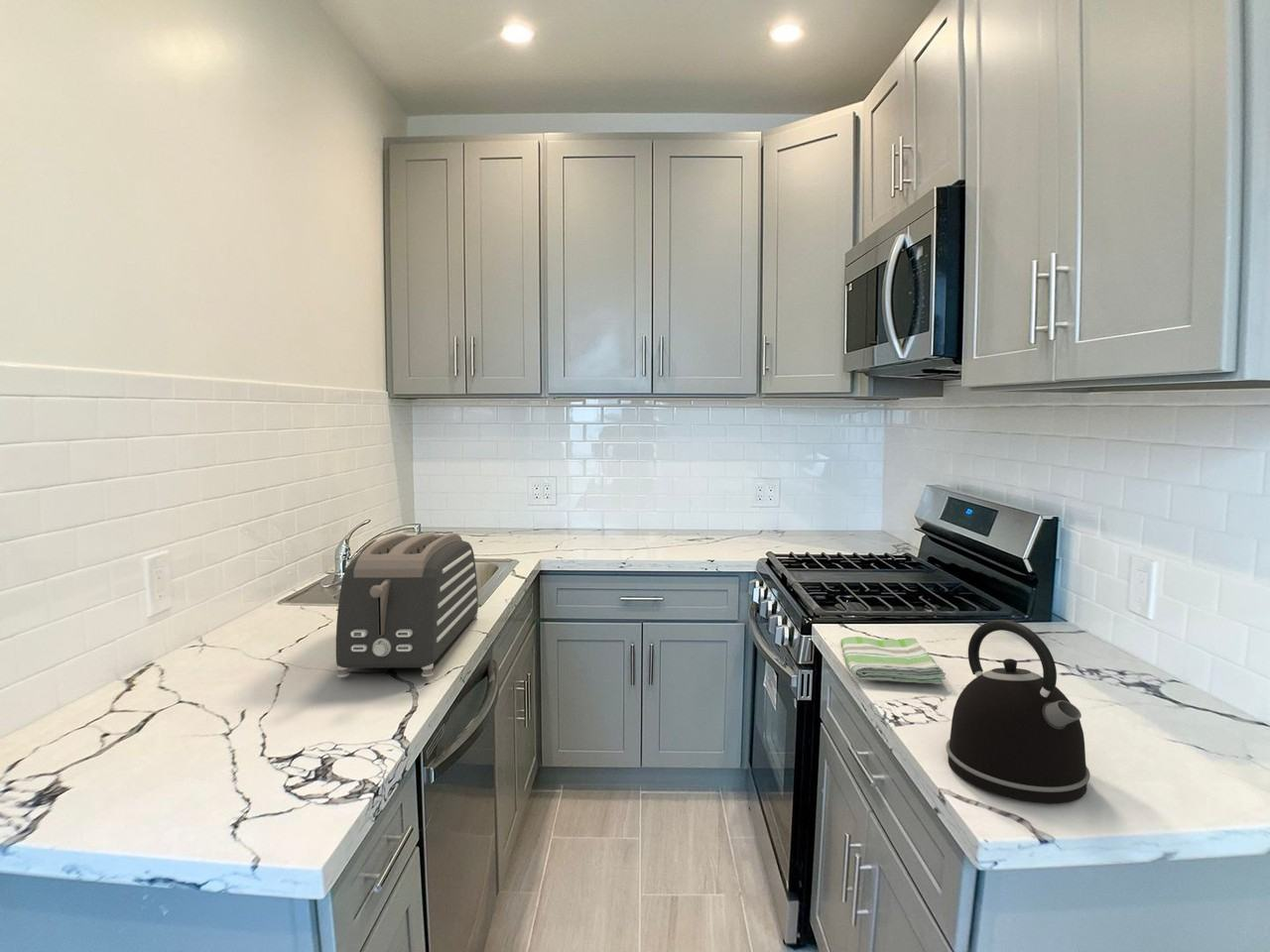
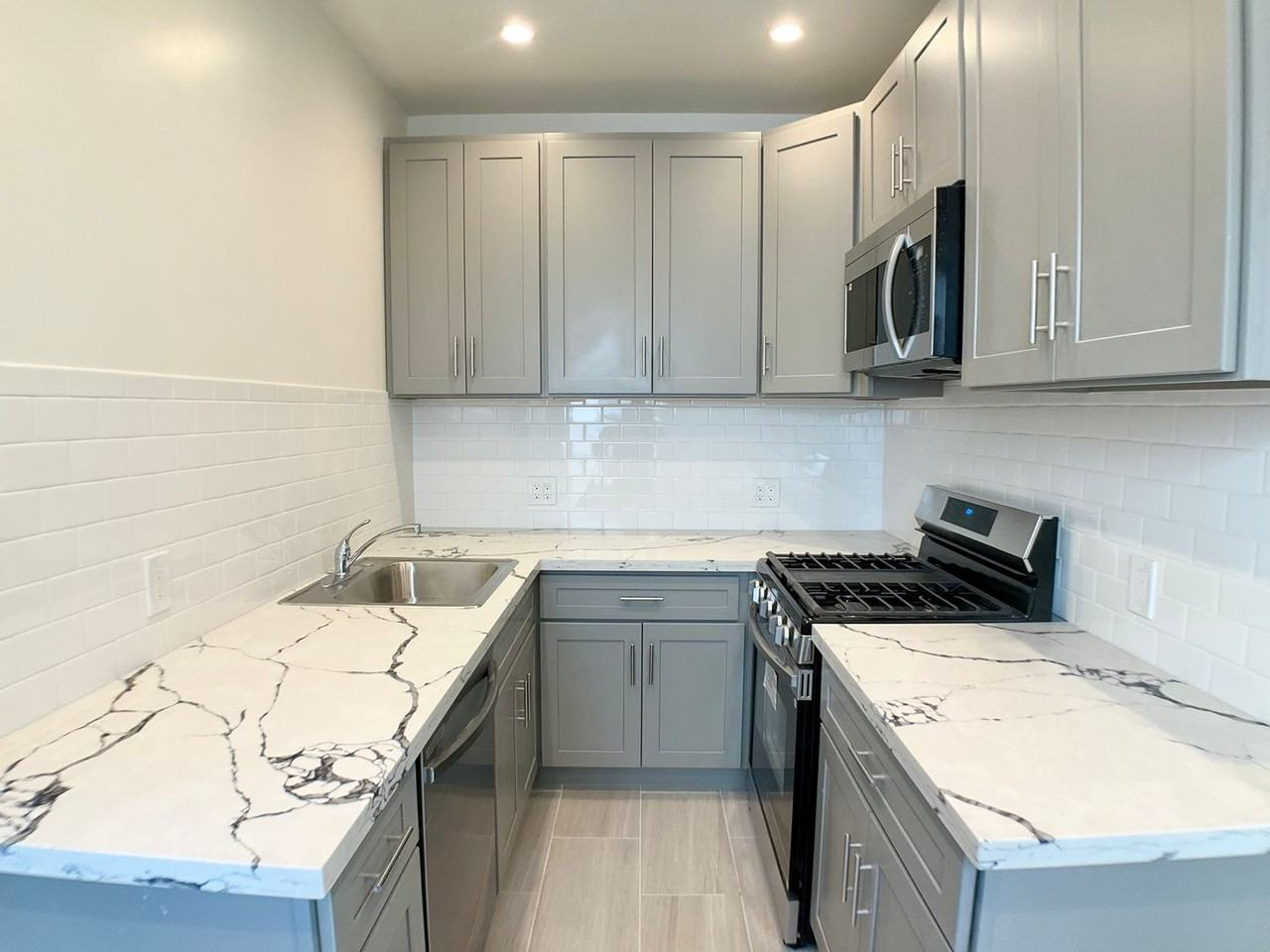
- dish towel [840,636,947,685]
- toaster [335,533,479,678]
- kettle [945,619,1091,805]
